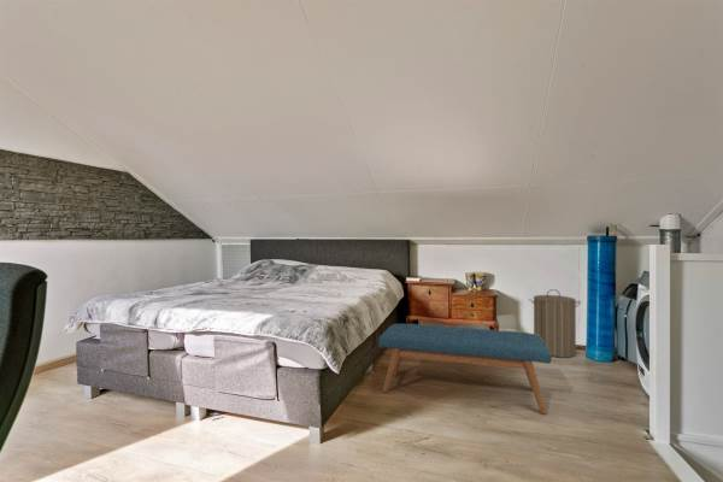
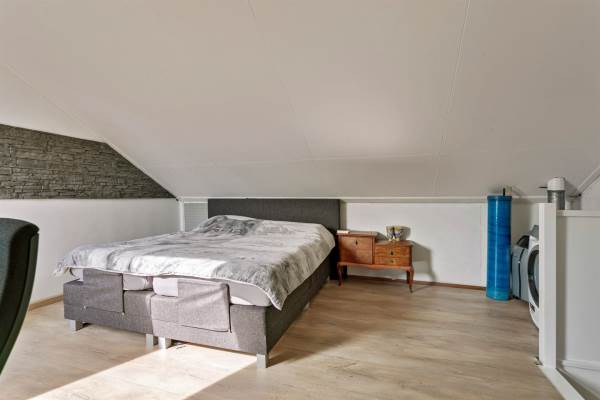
- laundry hamper [528,288,582,359]
- bench [377,323,553,416]
